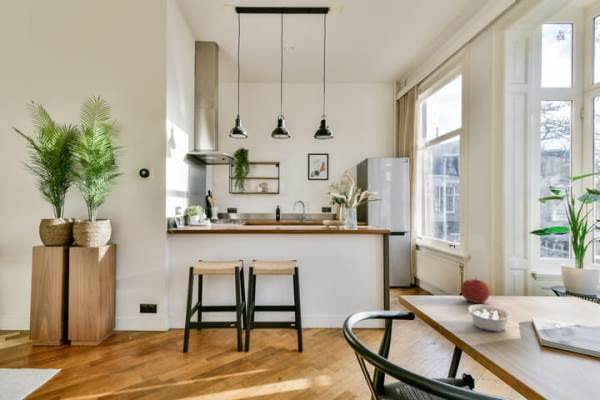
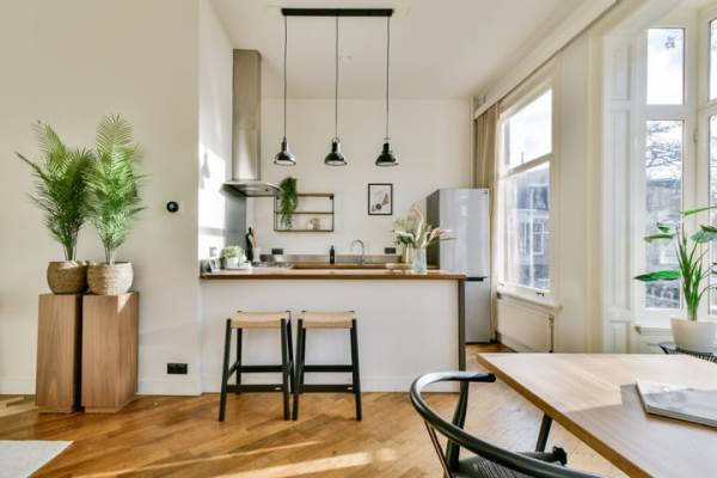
- fruit [460,277,491,304]
- legume [466,304,512,333]
